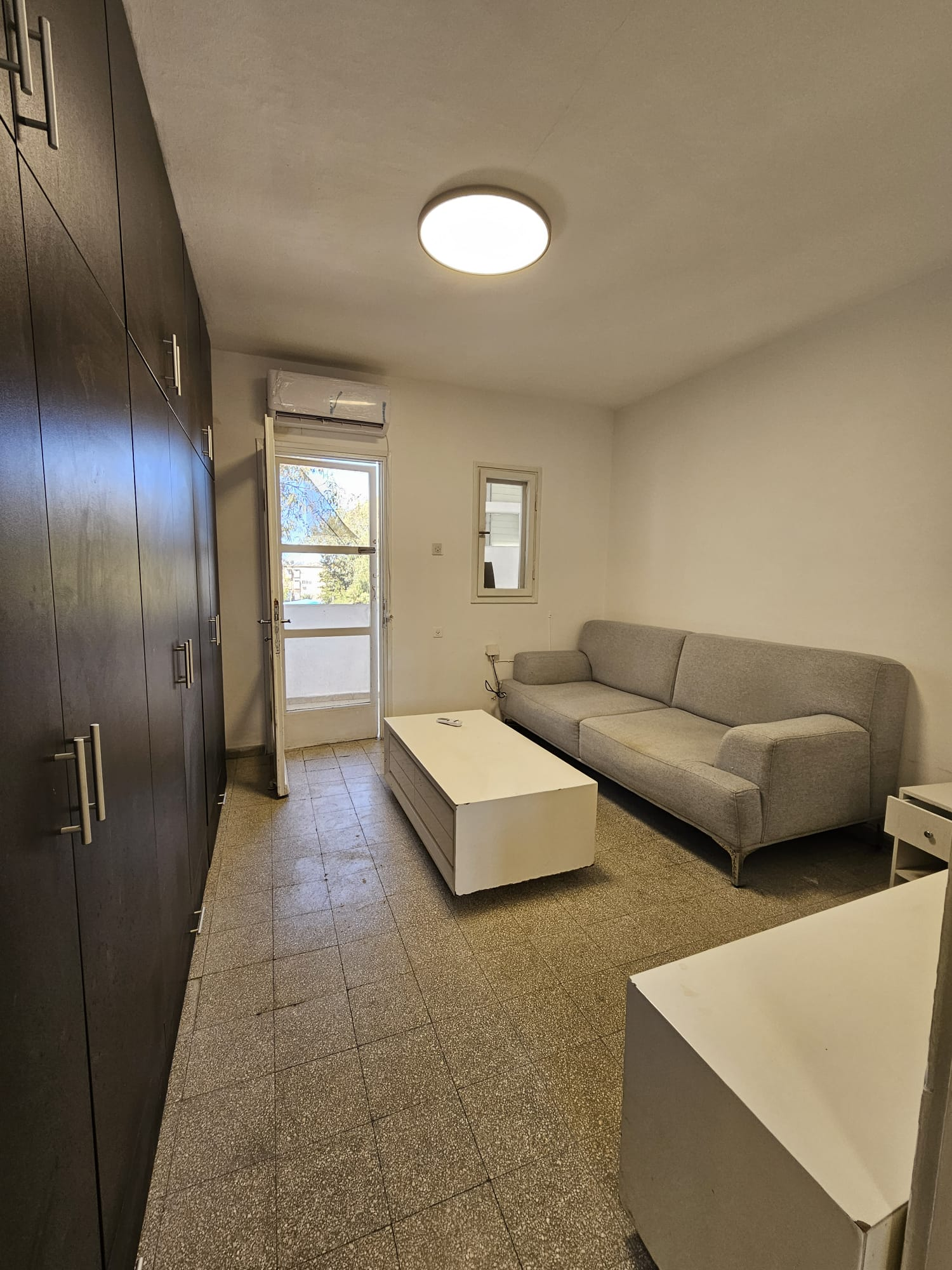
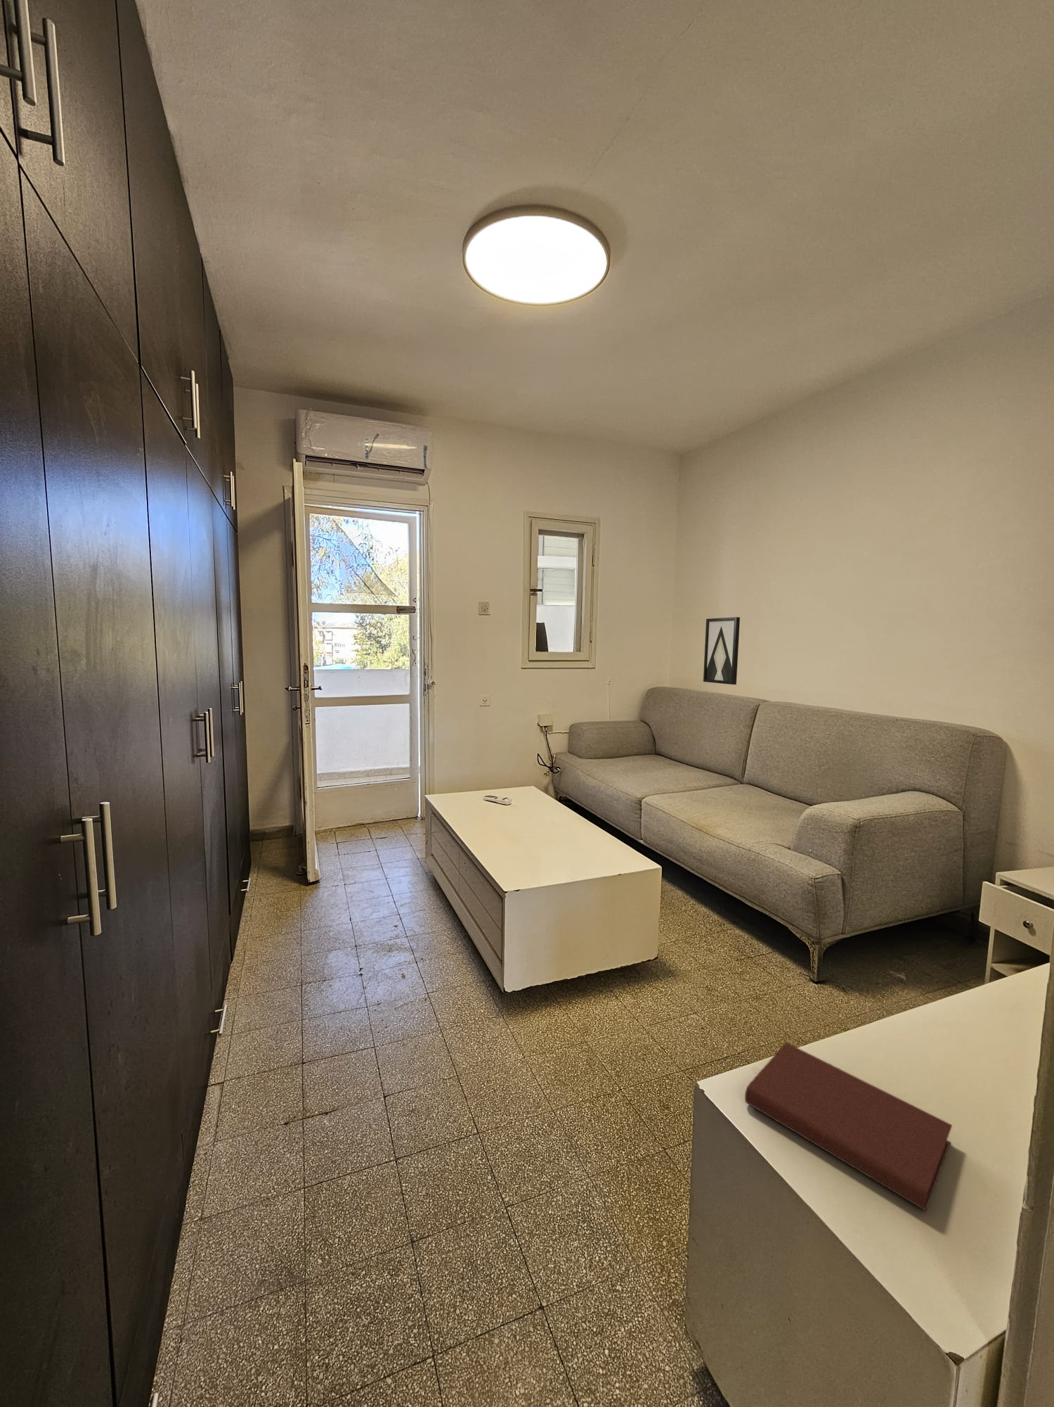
+ book [744,1041,953,1211]
+ wall art [703,616,741,685]
